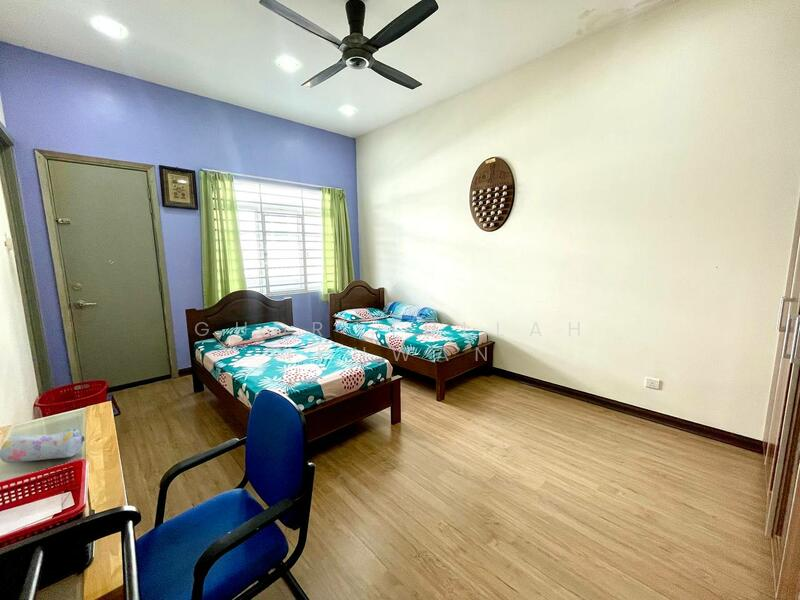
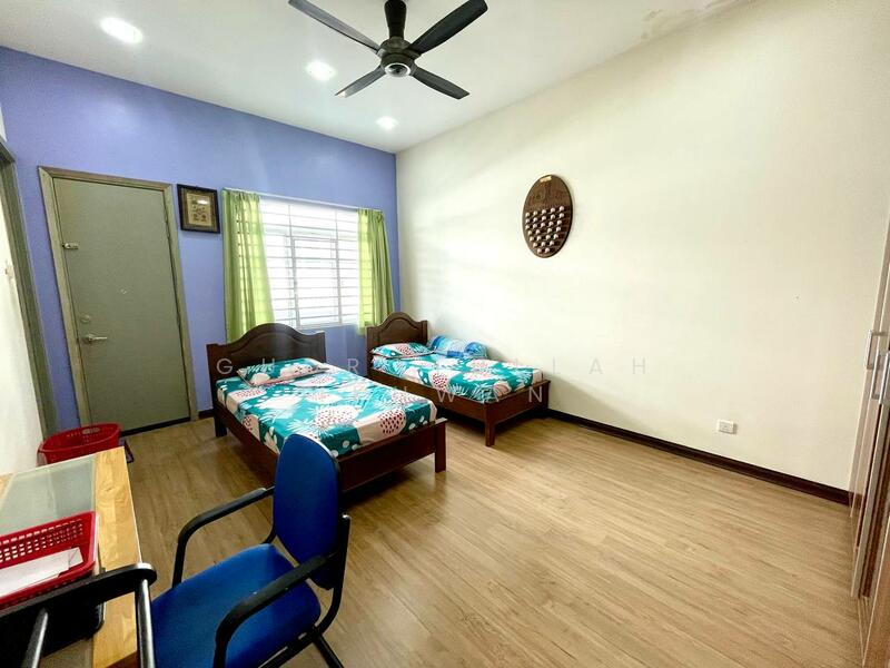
- pencil case [0,428,85,464]
